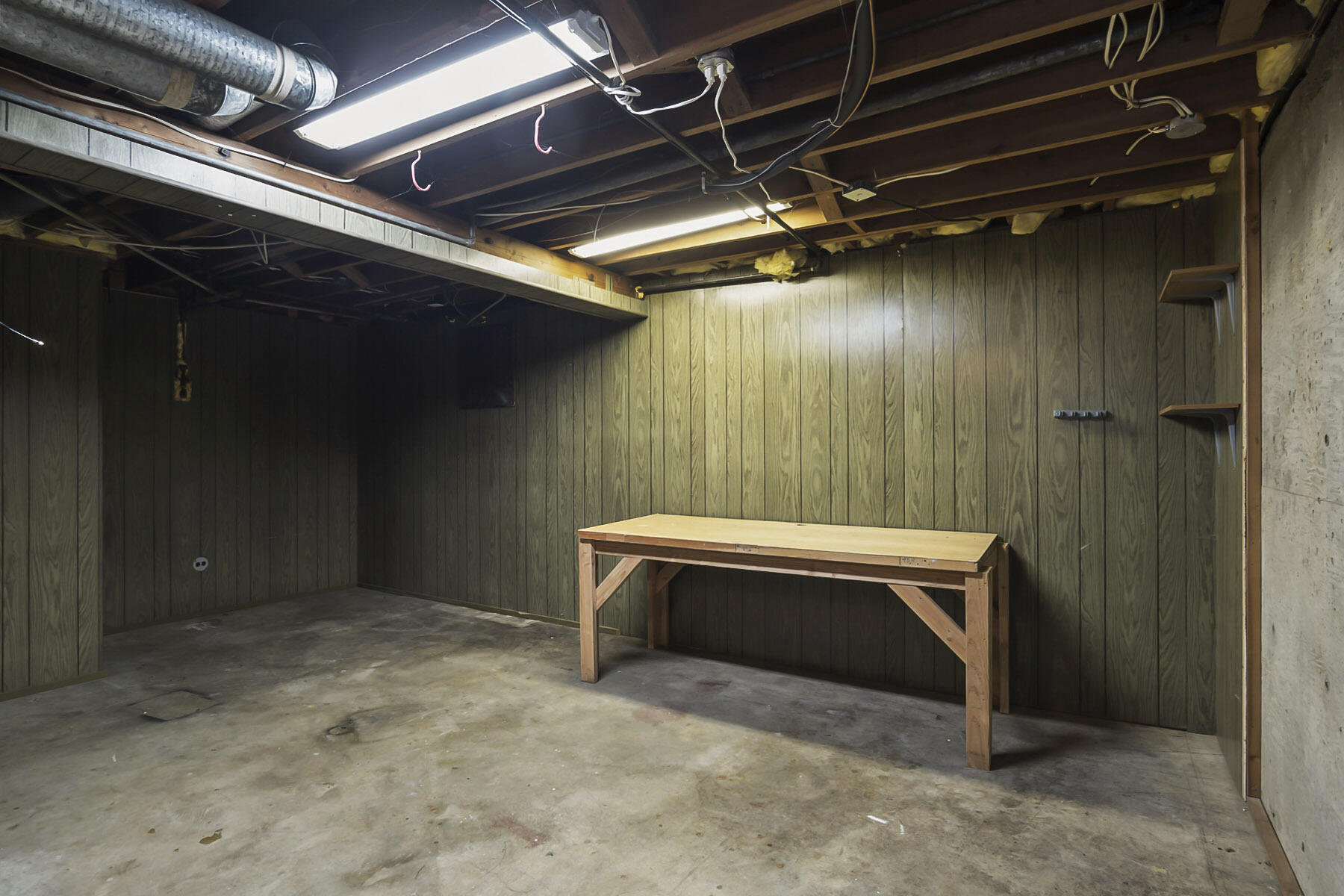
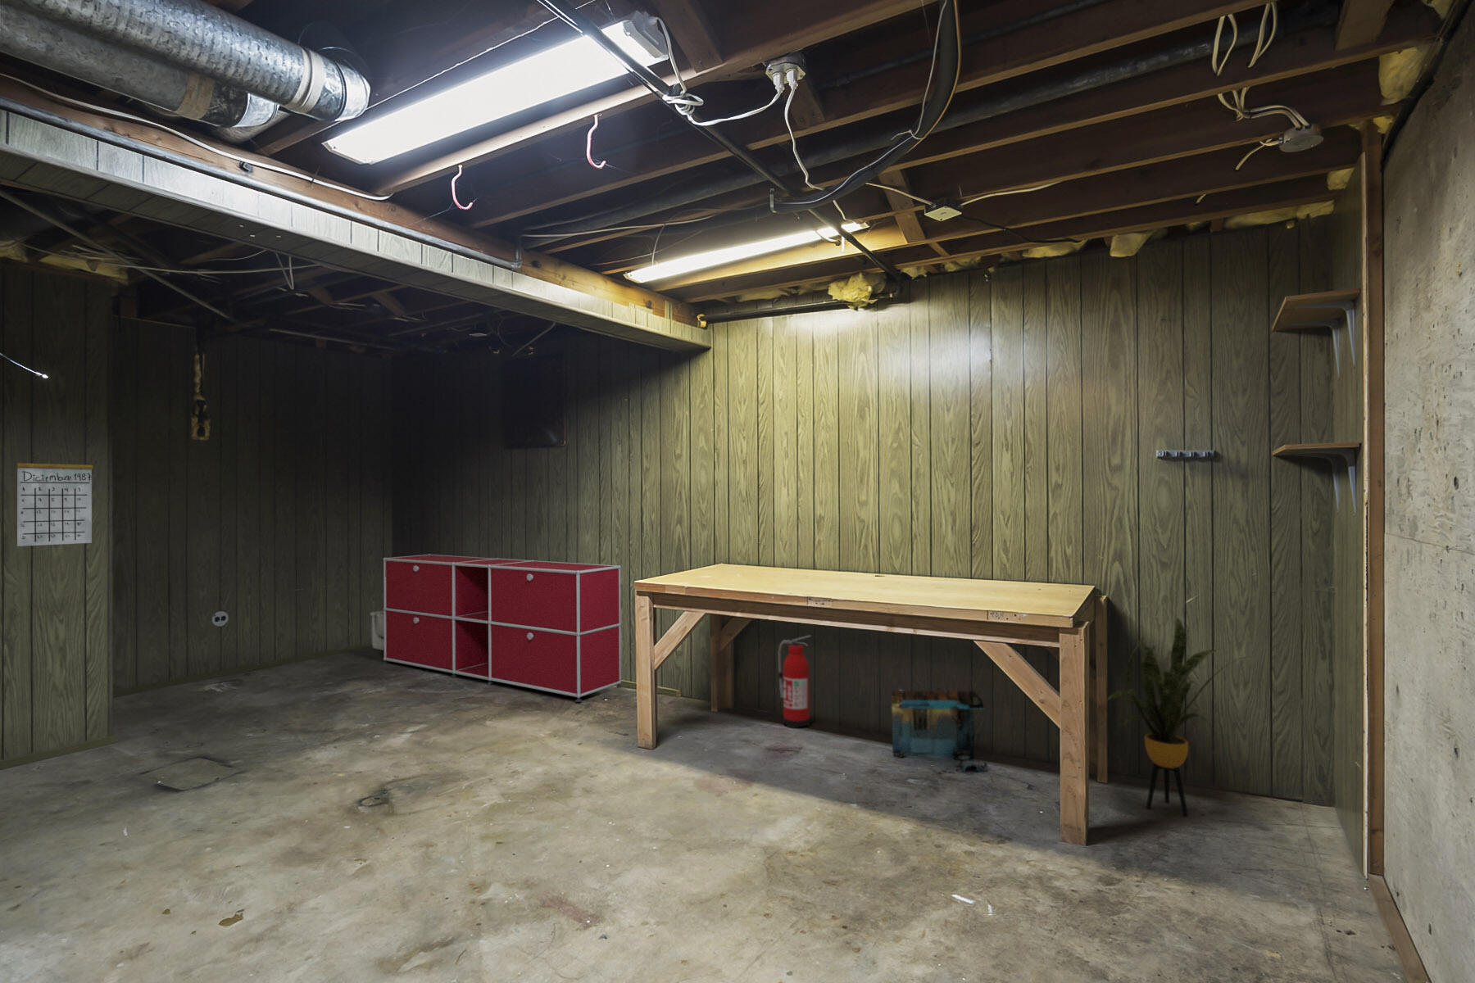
+ storage cabinet [382,554,622,703]
+ house plant [1104,617,1250,816]
+ calendar [15,445,94,547]
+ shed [891,687,990,773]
+ fire extinguisher [778,634,812,730]
+ storage bin [370,610,384,652]
